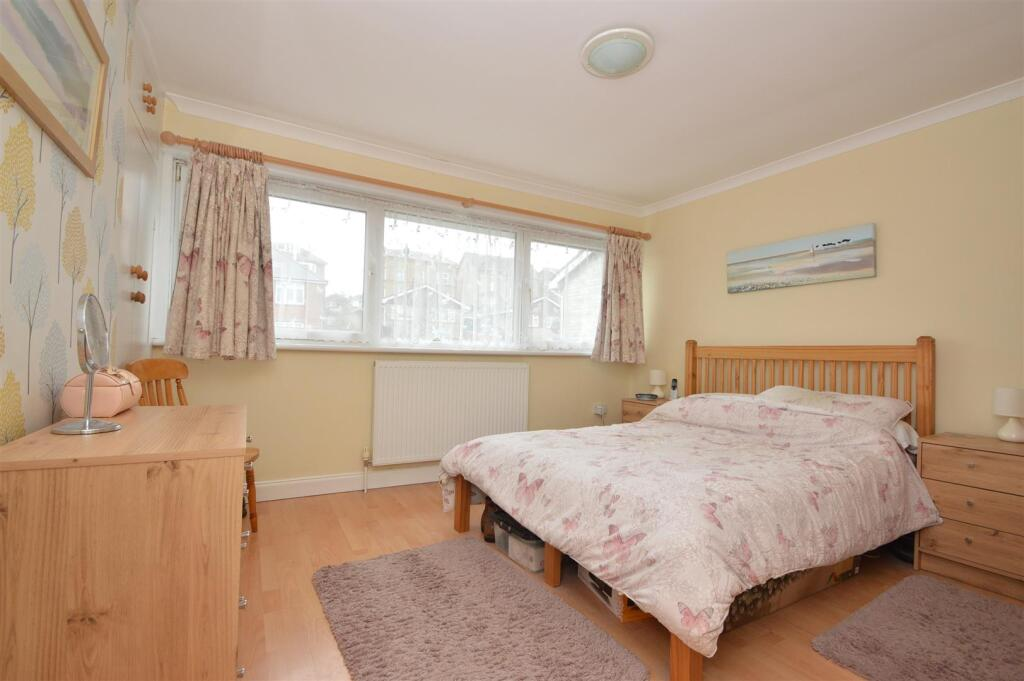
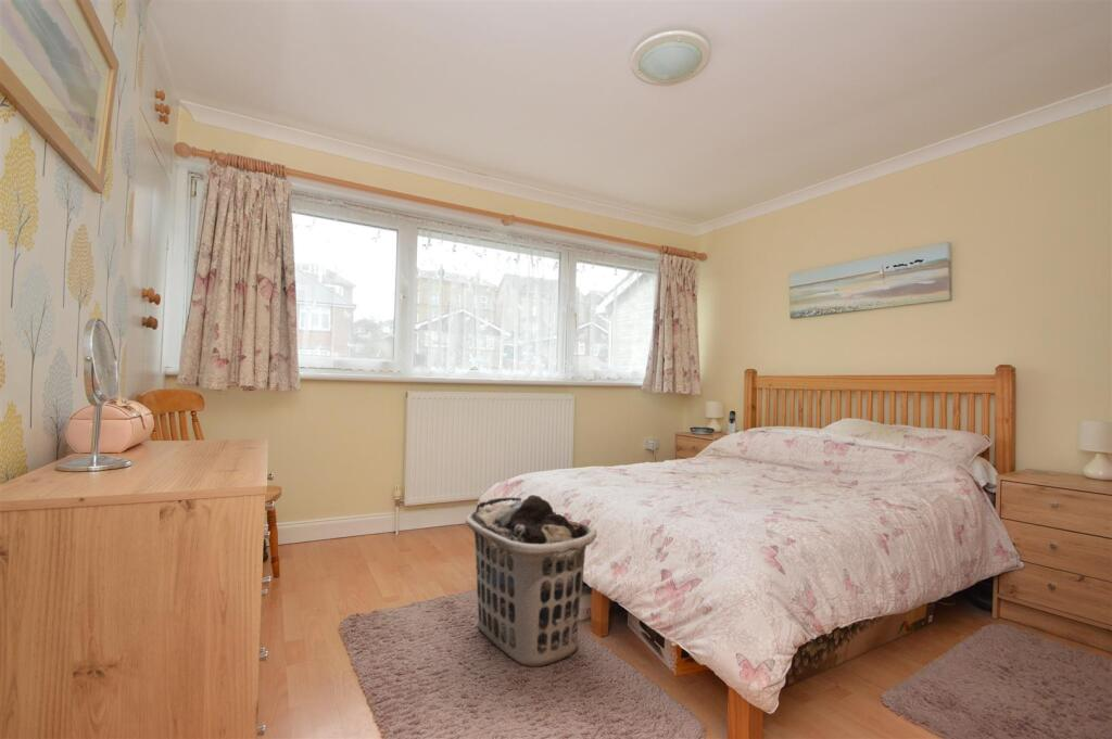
+ clothes hamper [465,494,597,668]
